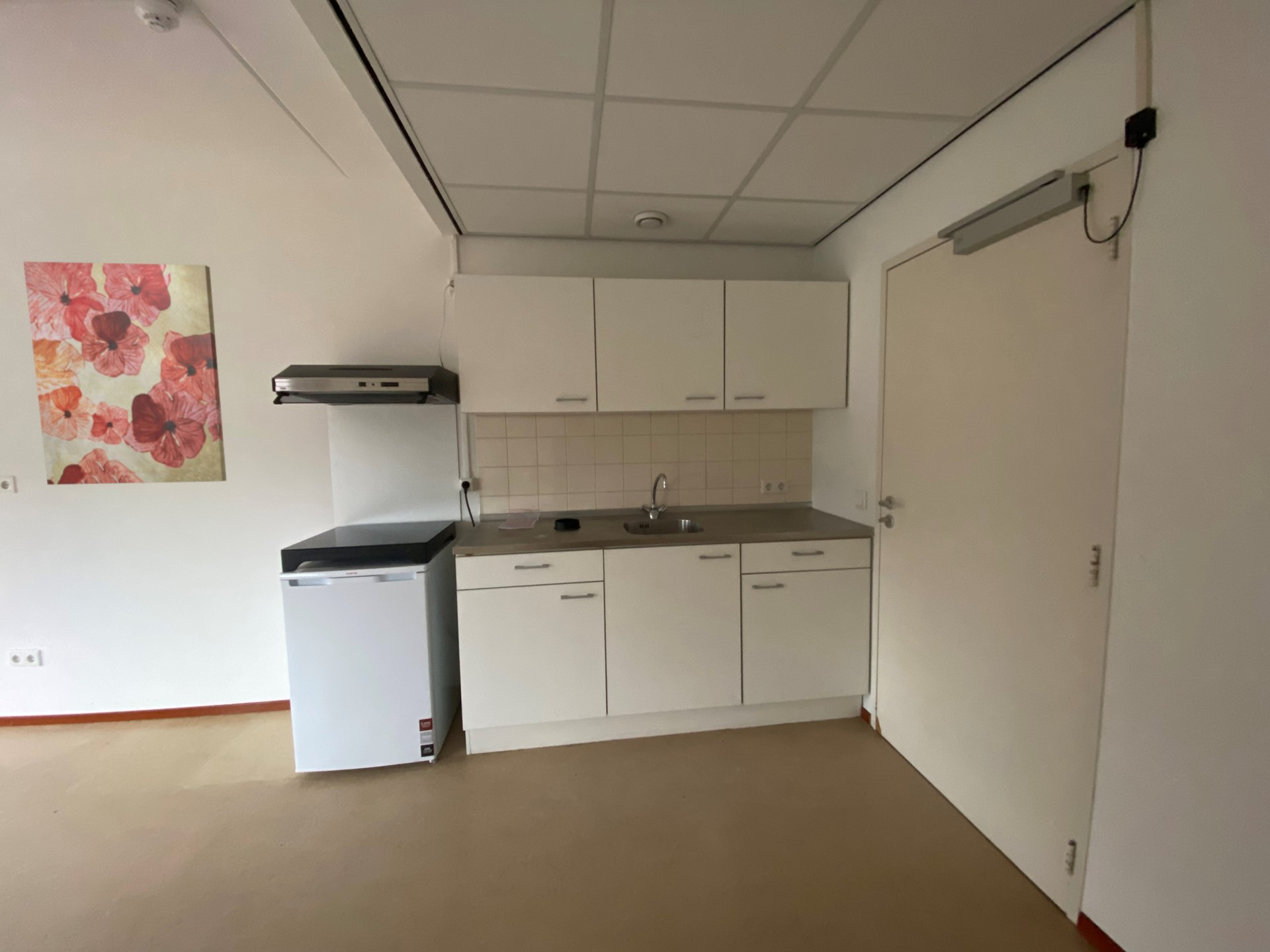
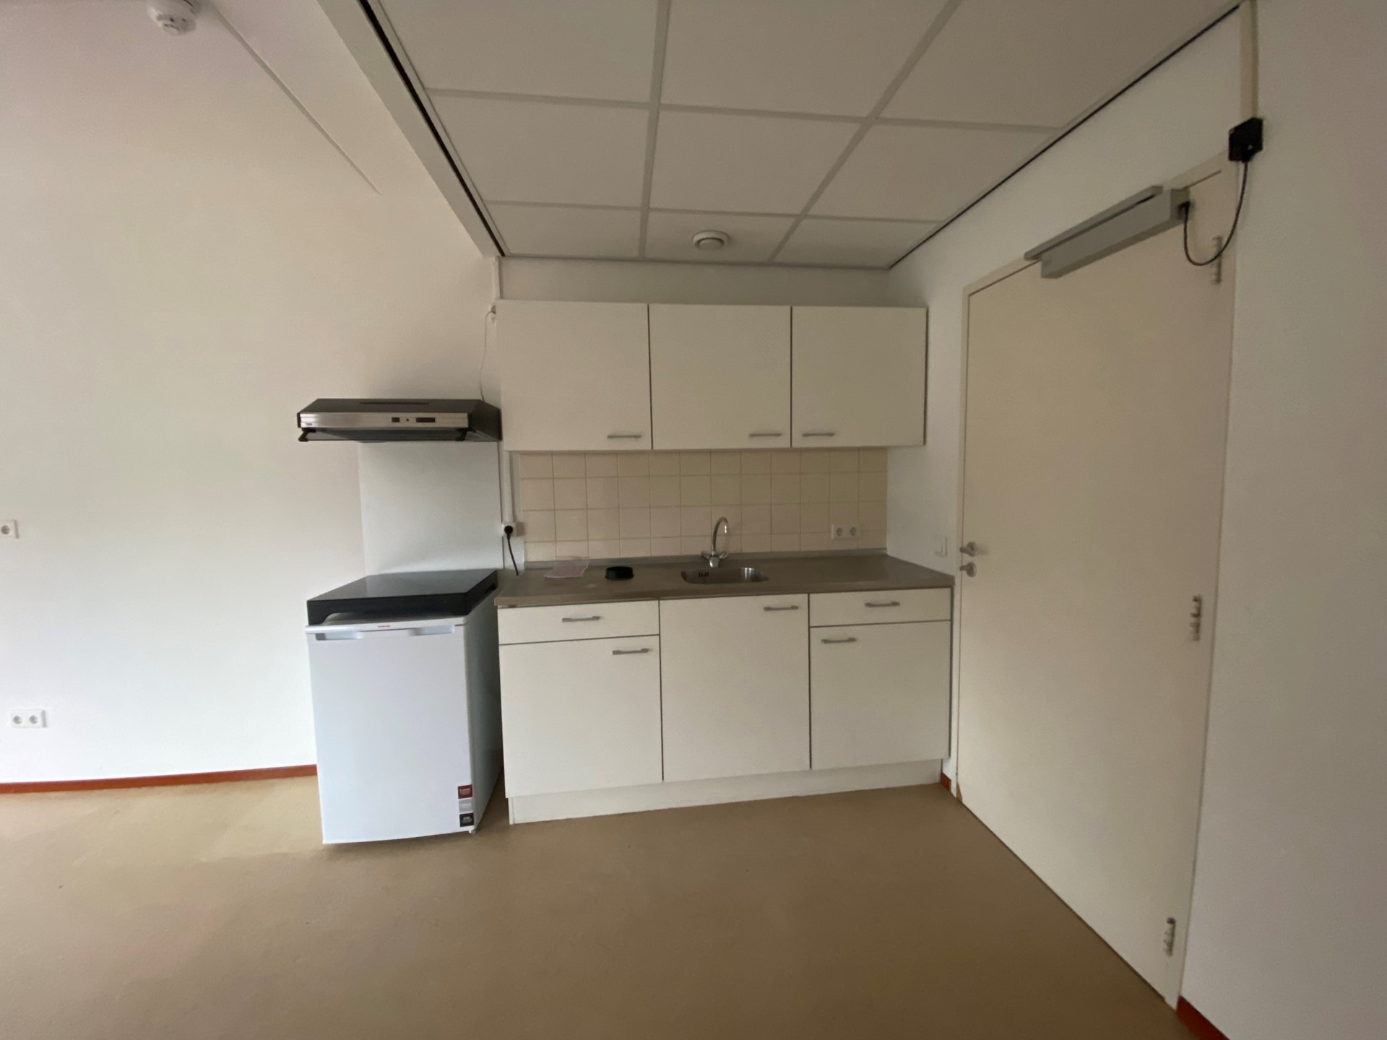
- wall art [23,260,228,485]
